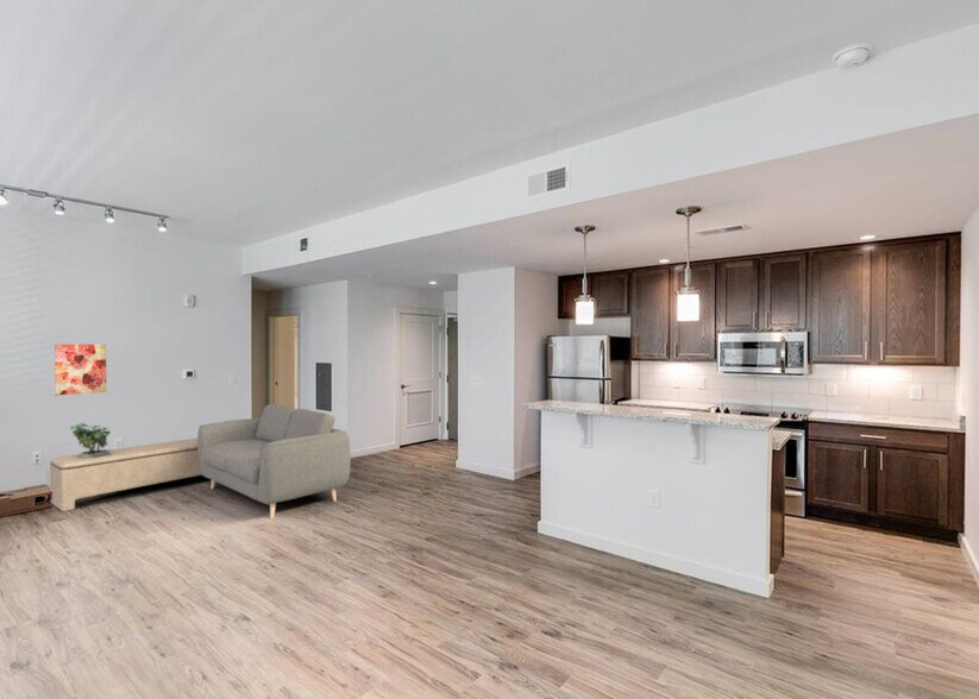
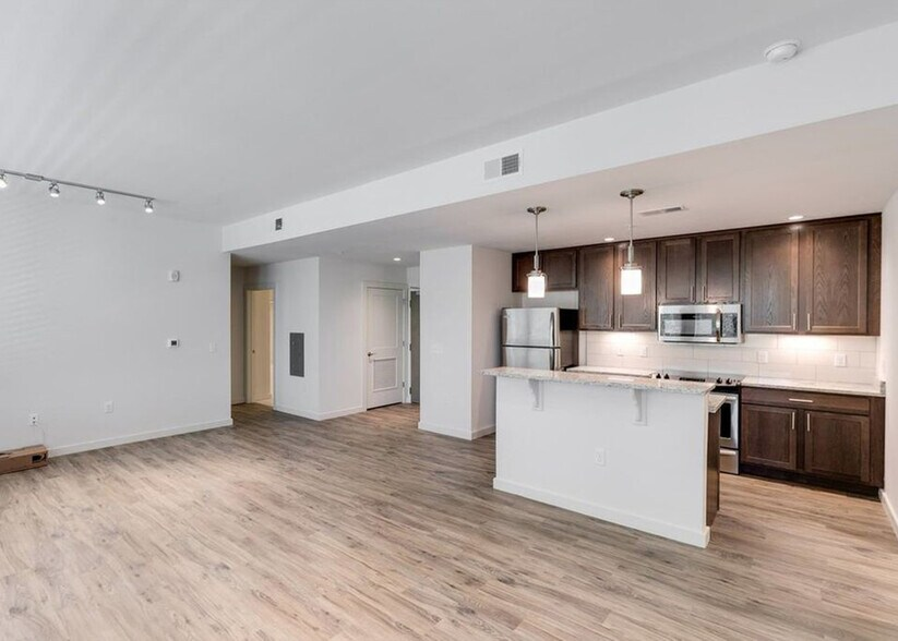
- potted plant [69,422,113,459]
- sofa [196,403,352,519]
- bench [49,437,202,512]
- wall art [54,344,107,396]
